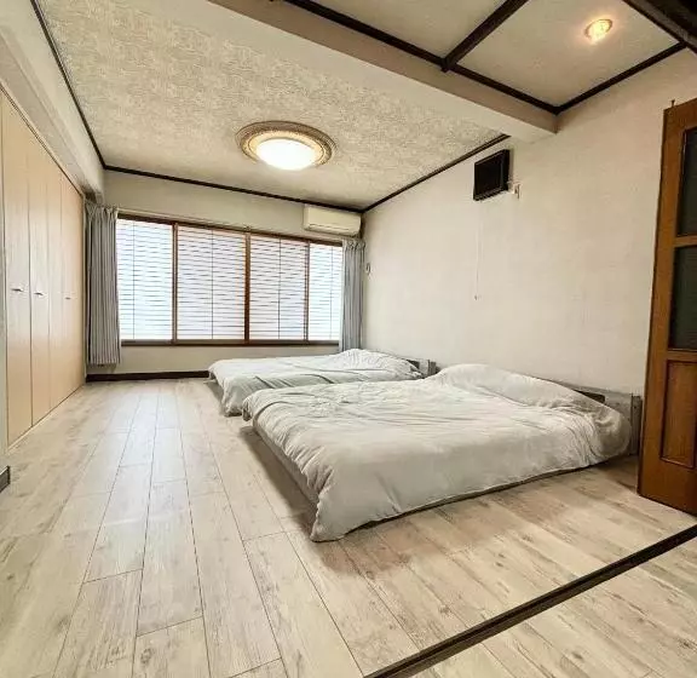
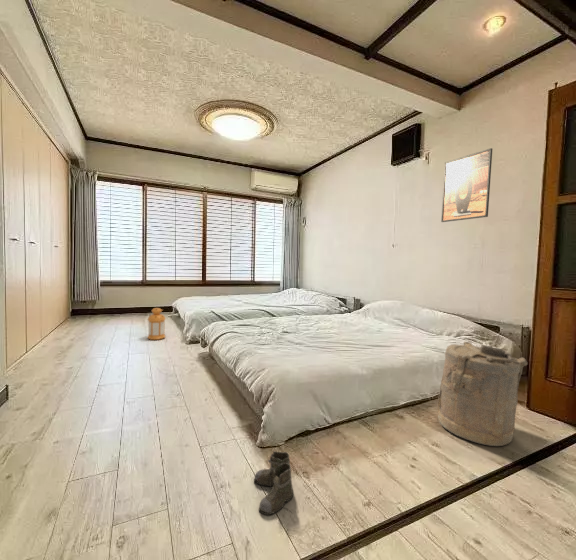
+ lantern [146,307,167,341]
+ boots [253,450,294,516]
+ laundry hamper [437,340,529,447]
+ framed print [440,147,493,223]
